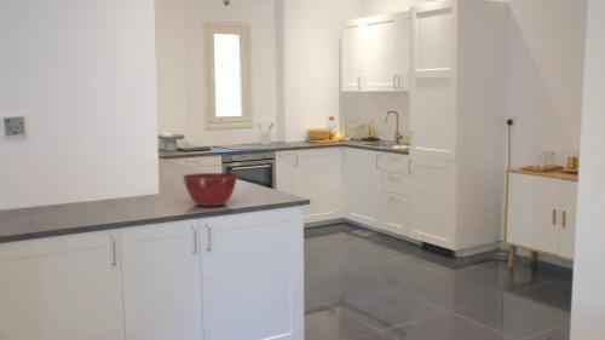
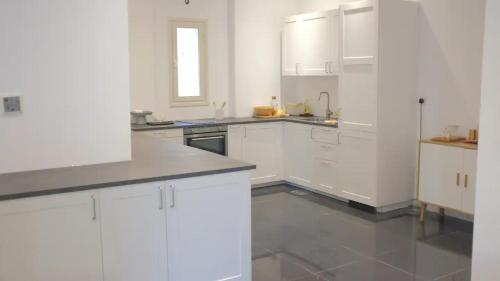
- mixing bowl [182,172,240,207]
